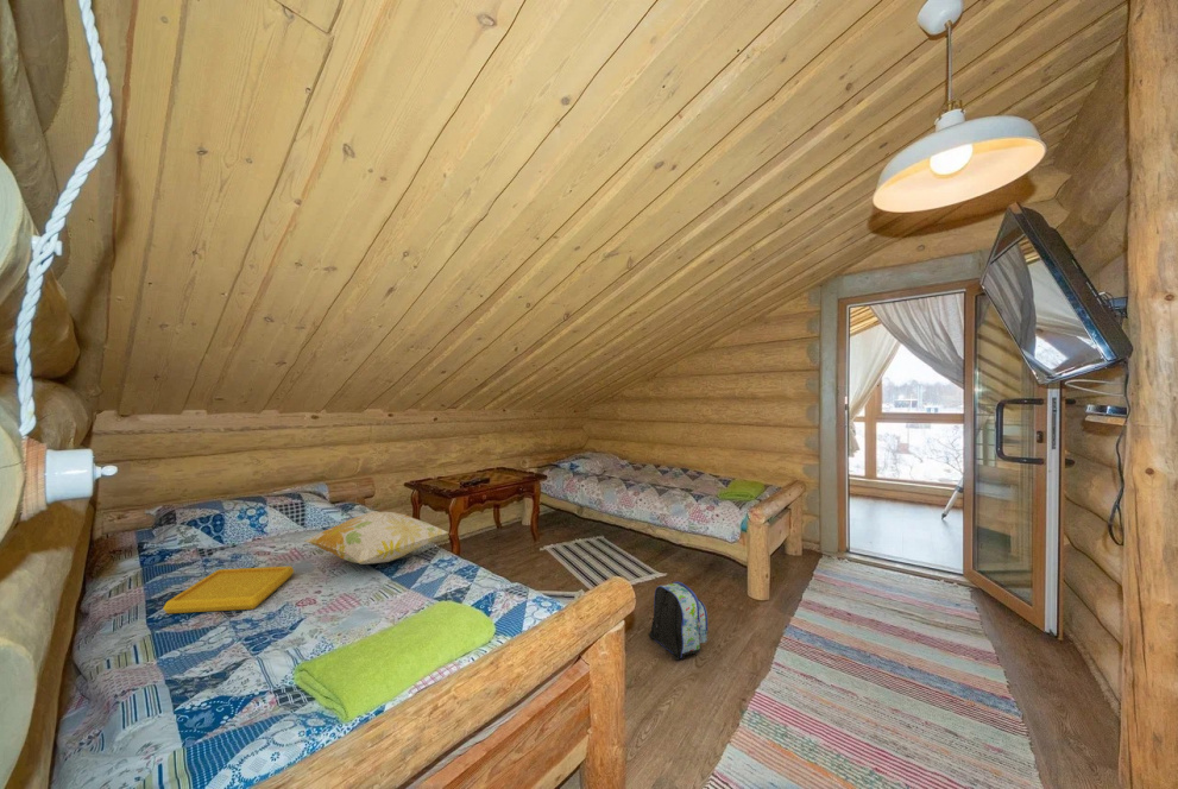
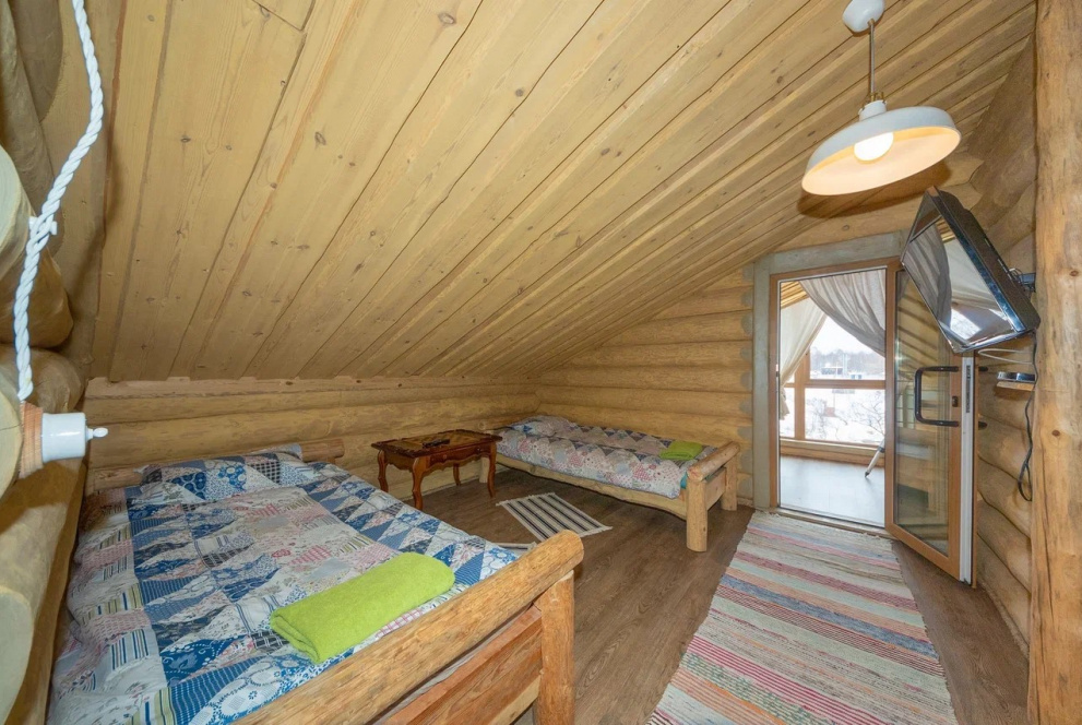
- decorative pillow [304,510,449,566]
- serving tray [162,566,296,614]
- backpack [648,581,710,662]
